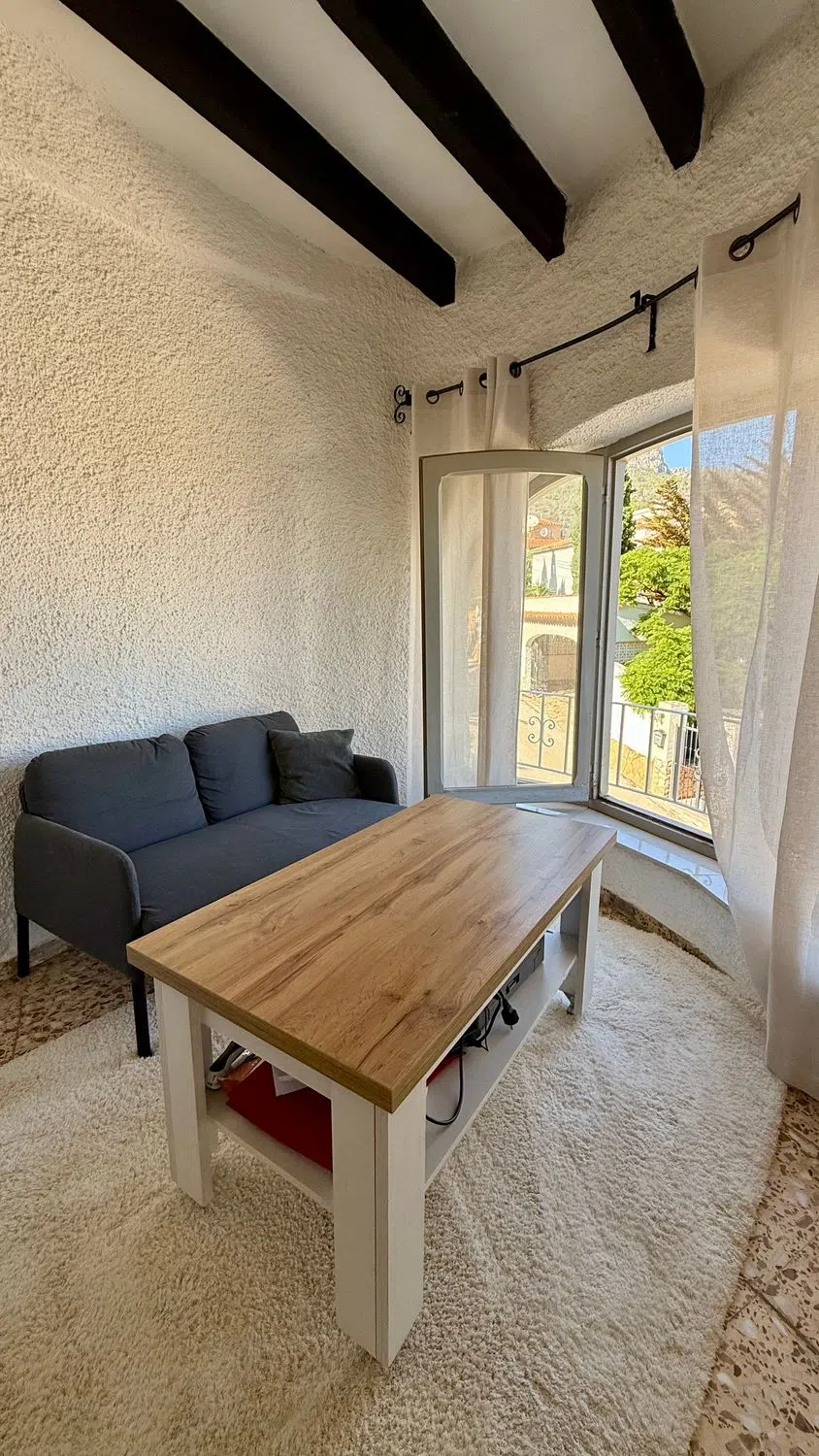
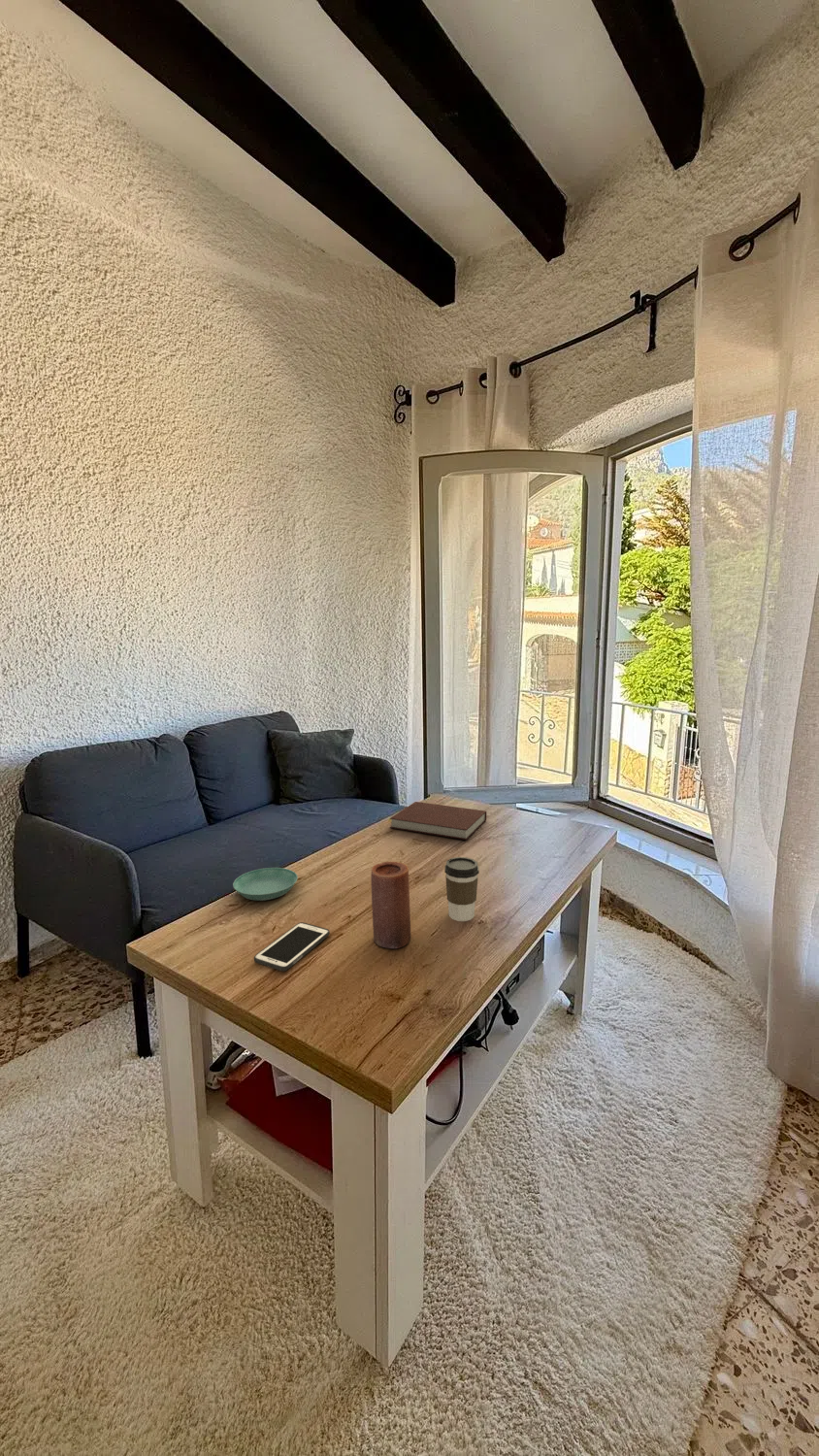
+ saucer [232,867,299,902]
+ candle [370,861,411,949]
+ cell phone [253,921,331,972]
+ notebook [389,801,487,841]
+ coffee cup [443,856,480,922]
